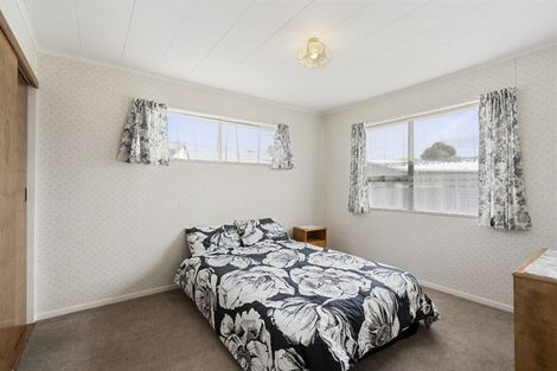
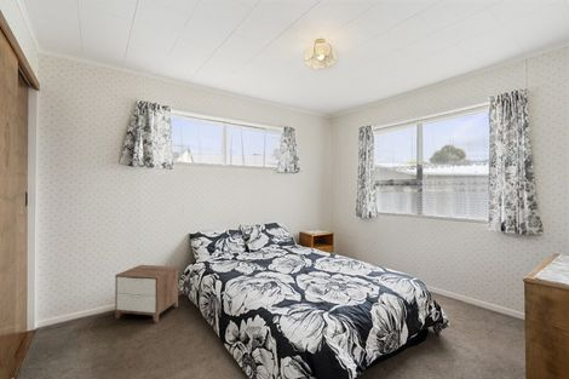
+ nightstand [114,264,179,323]
